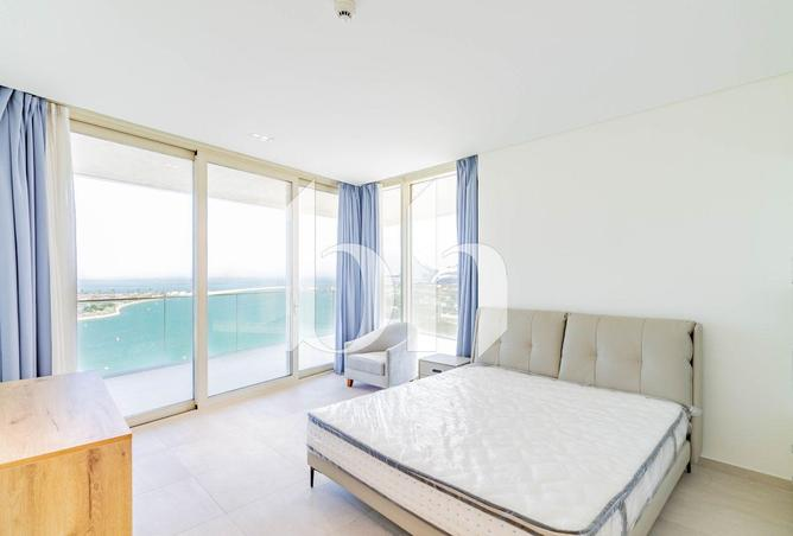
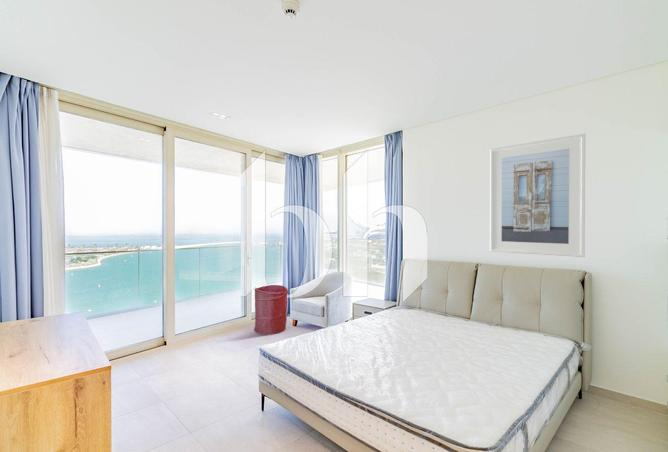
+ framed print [489,133,586,258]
+ laundry hamper [253,284,289,336]
